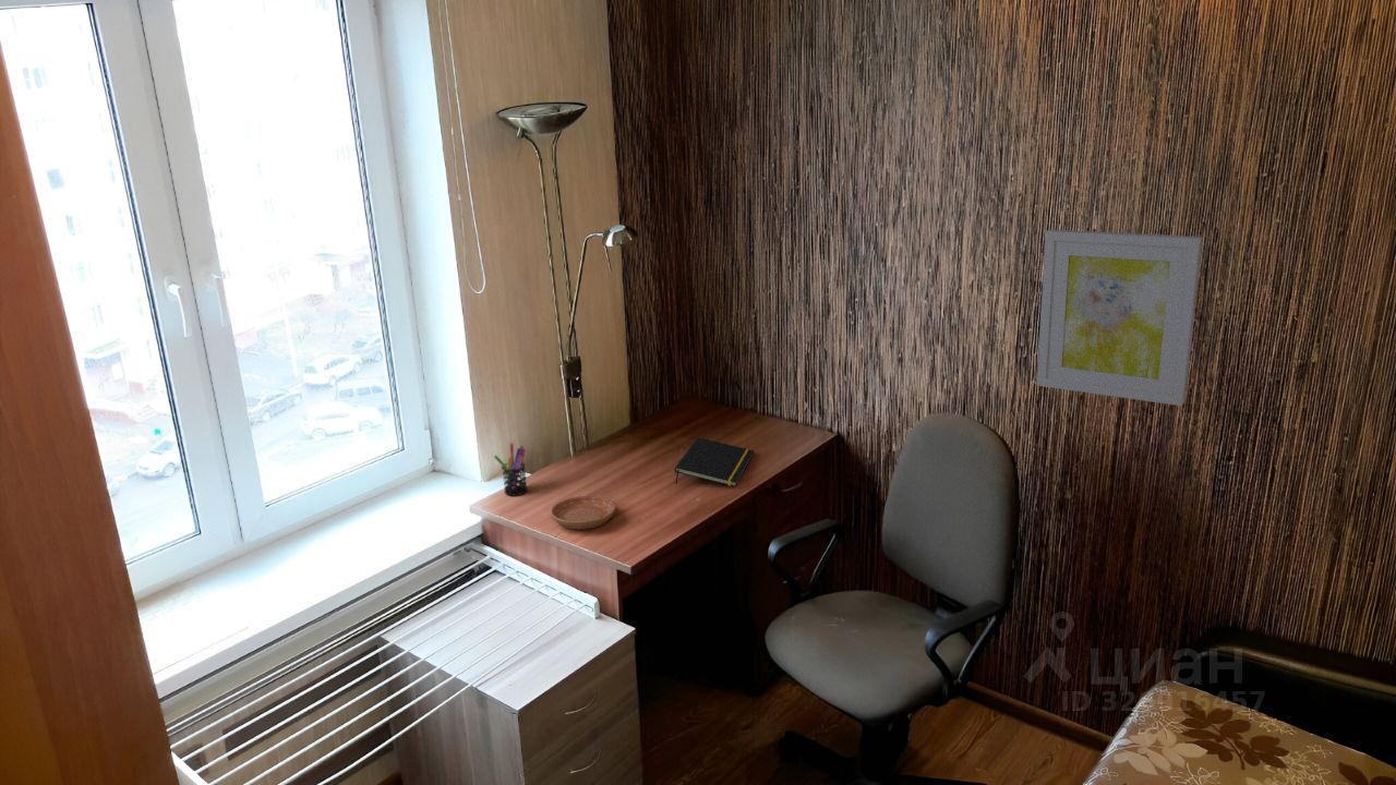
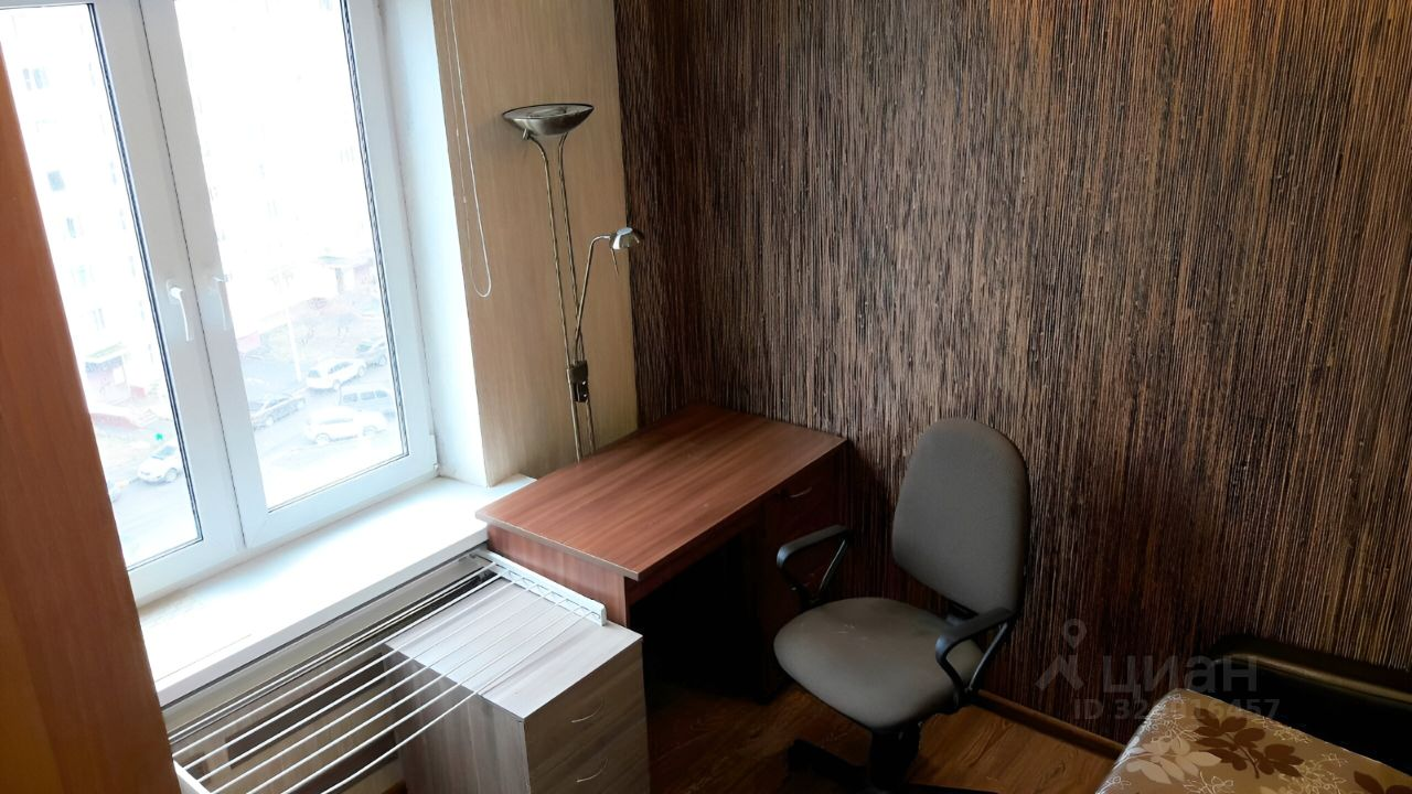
- notepad [674,436,755,487]
- wall art [1036,229,1203,407]
- saucer [550,495,616,530]
- pen holder [493,442,529,497]
